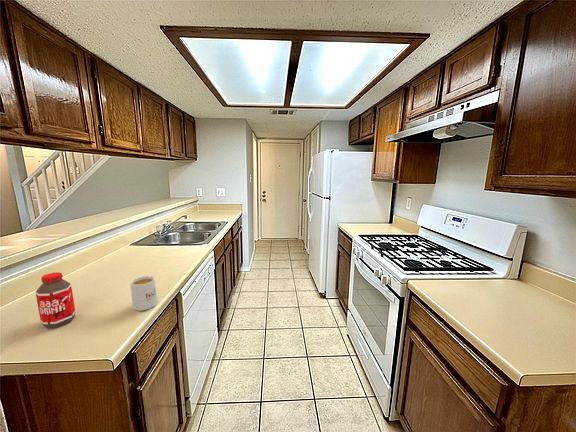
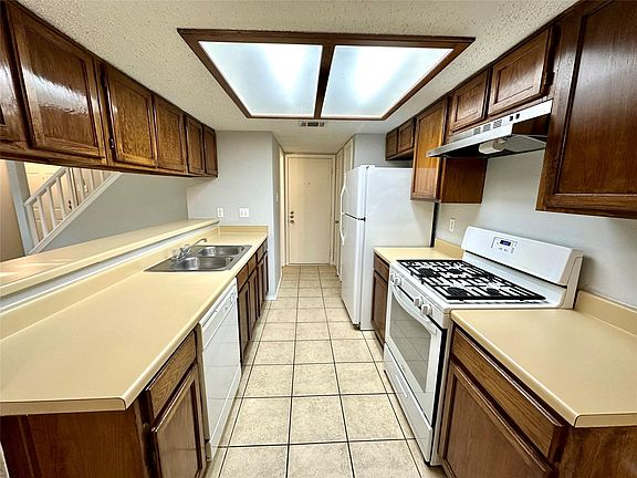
- mug [129,275,158,312]
- bottle [35,271,76,329]
